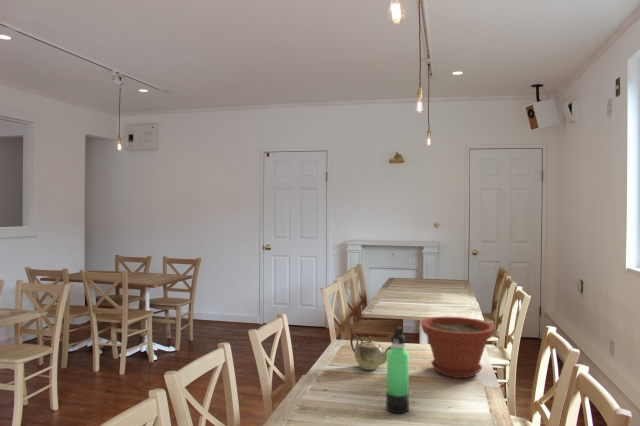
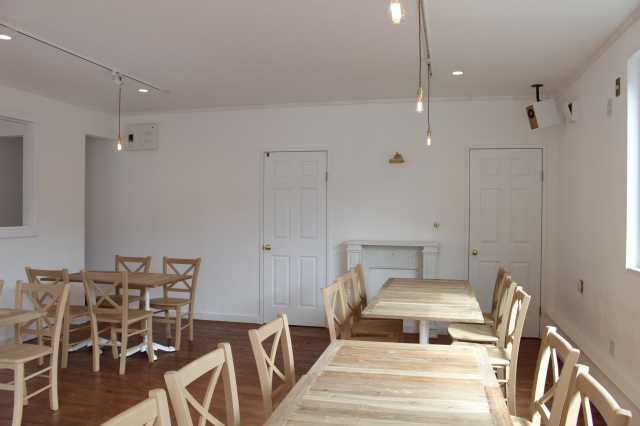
- plant pot [420,316,496,379]
- teapot [349,334,391,371]
- thermos bottle [385,326,410,414]
